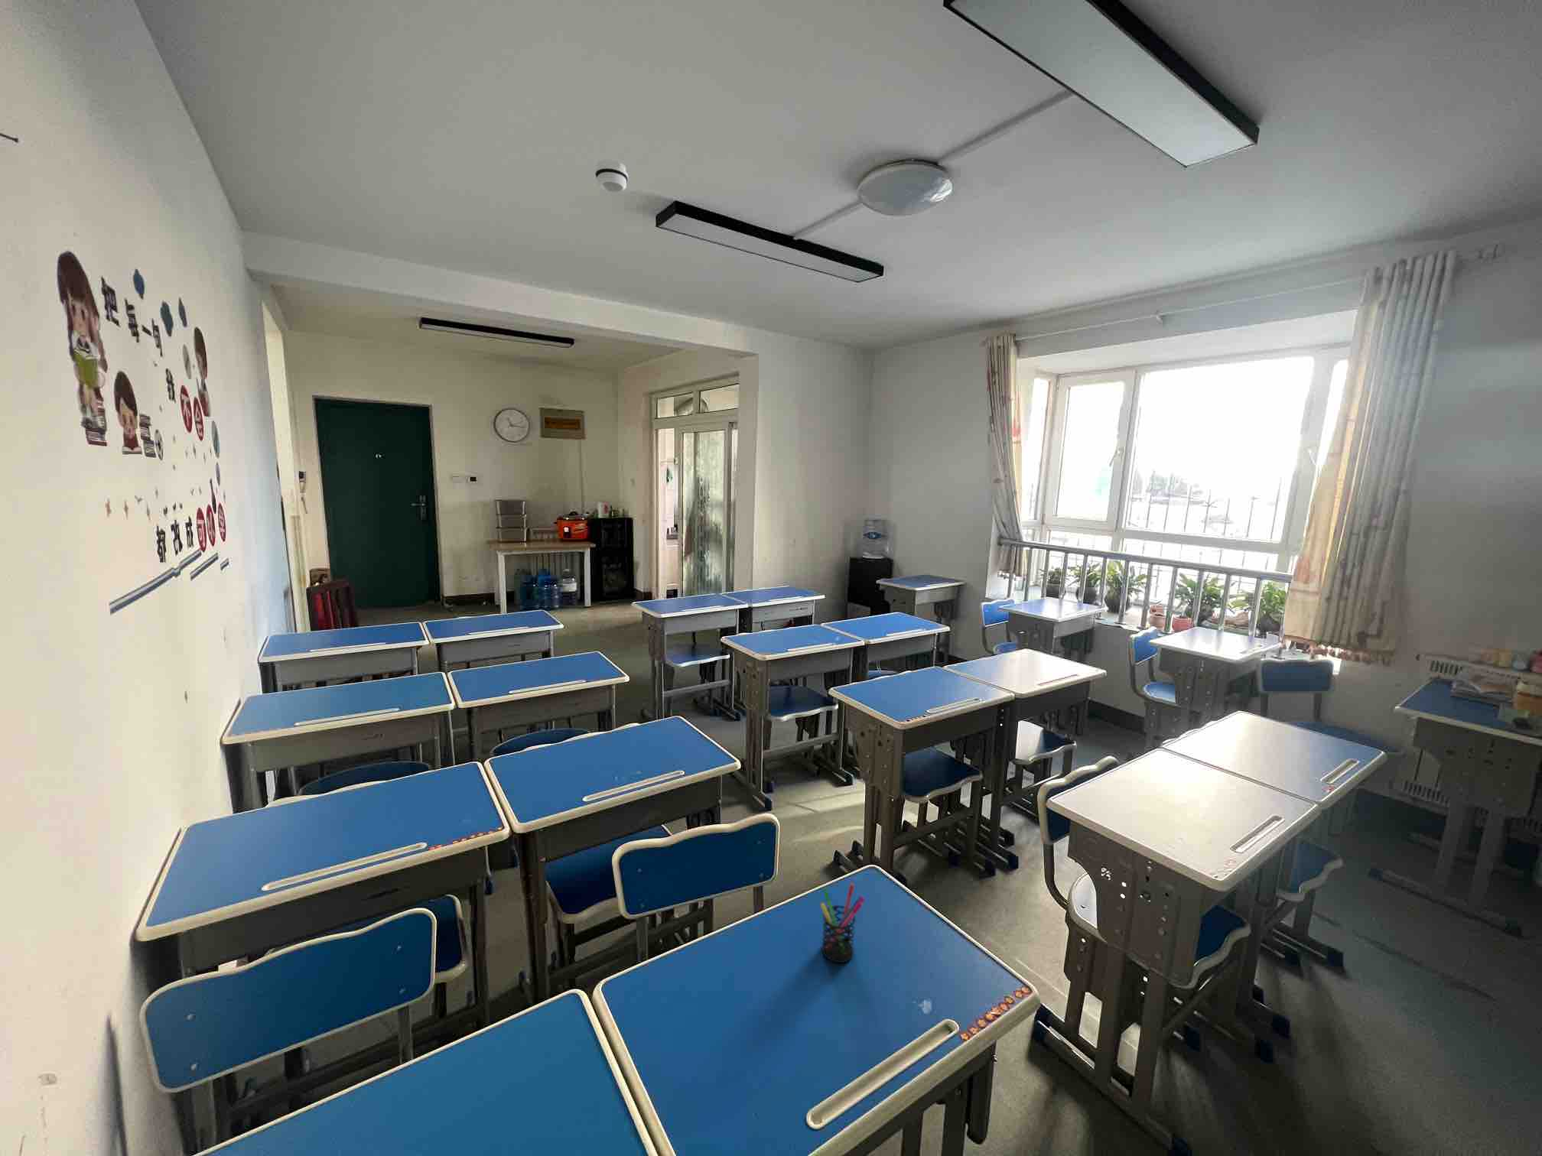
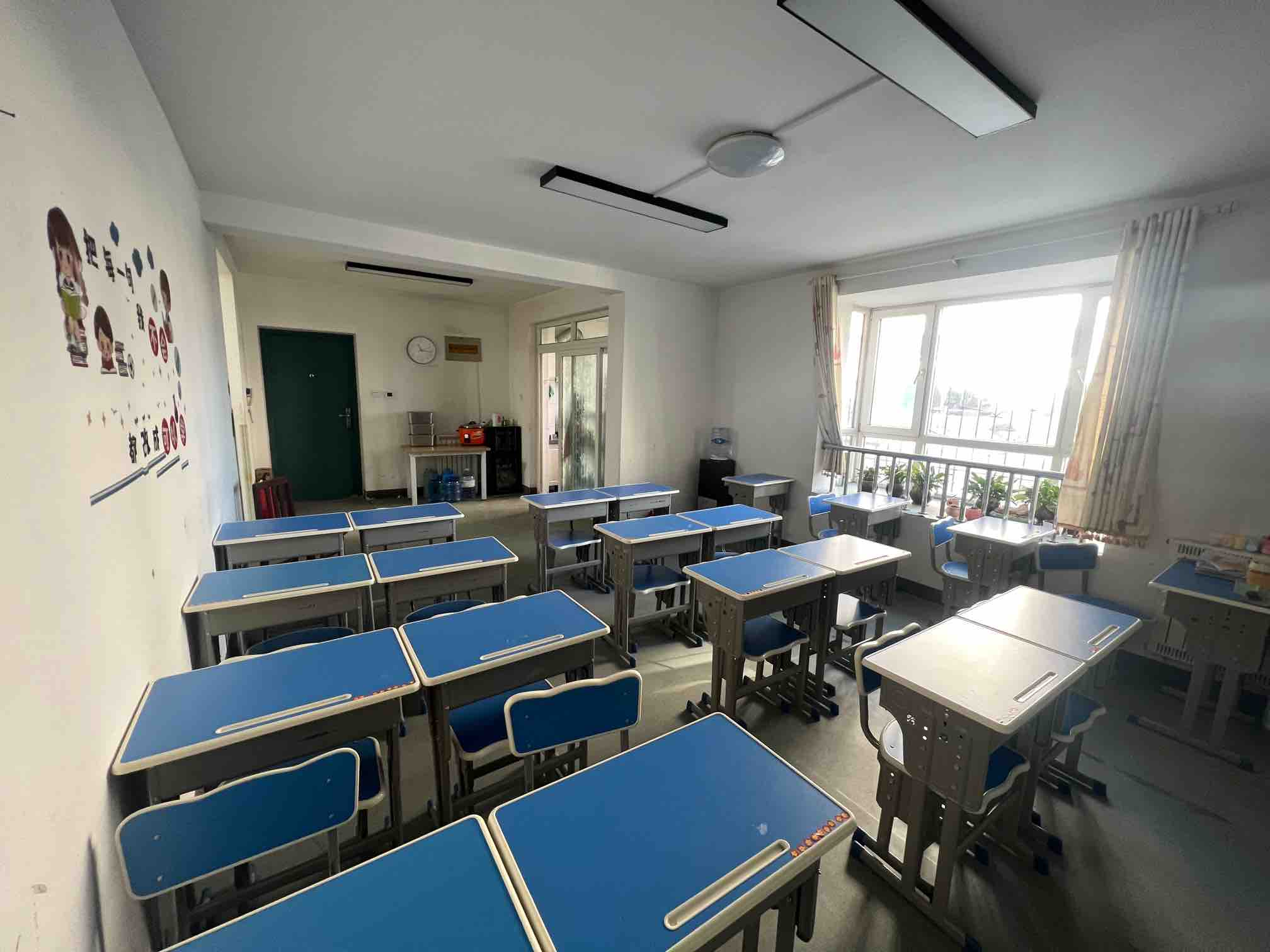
- smoke detector [594,159,629,193]
- pen holder [820,883,866,963]
